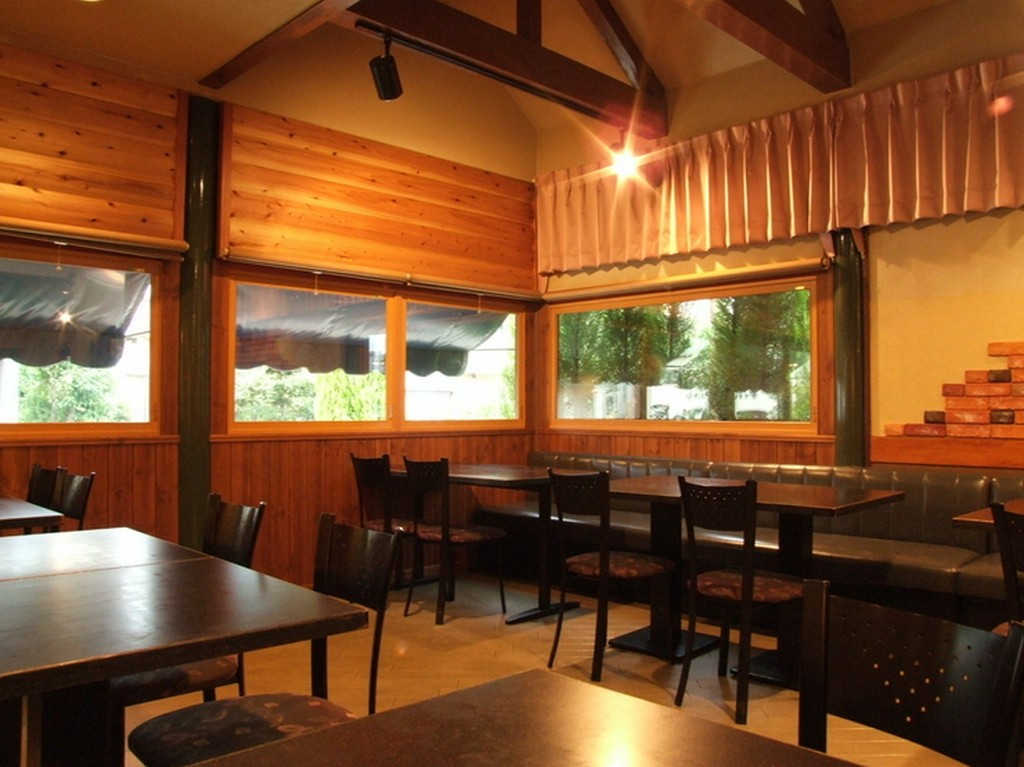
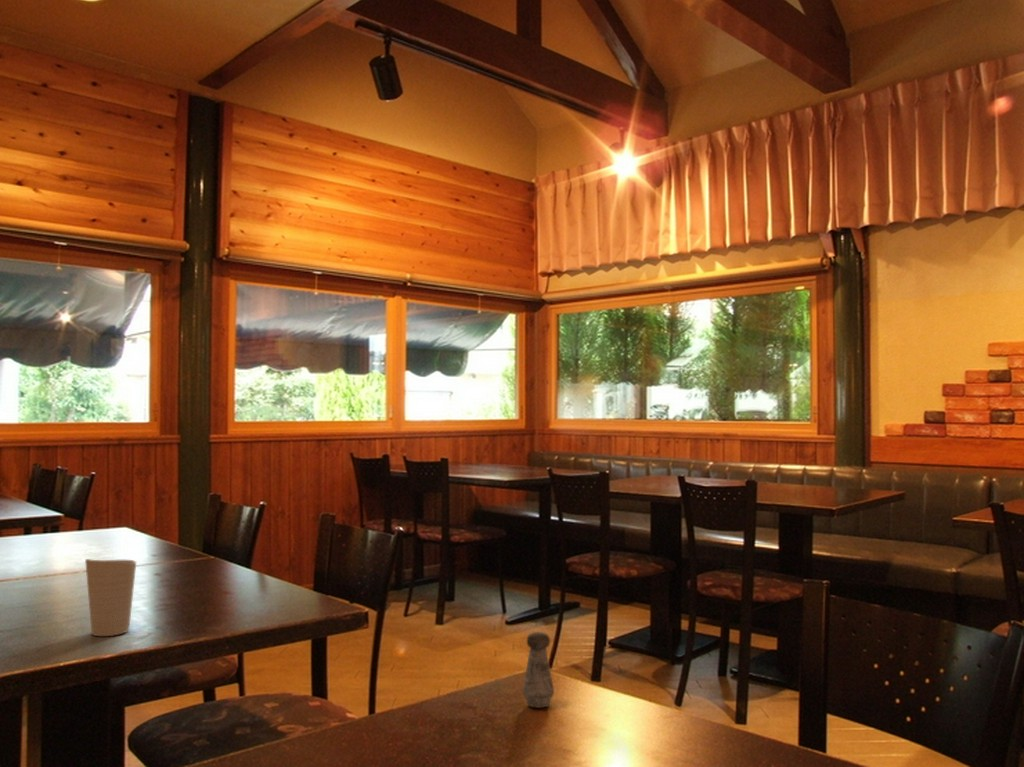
+ salt shaker [522,631,555,709]
+ cup [84,558,137,637]
